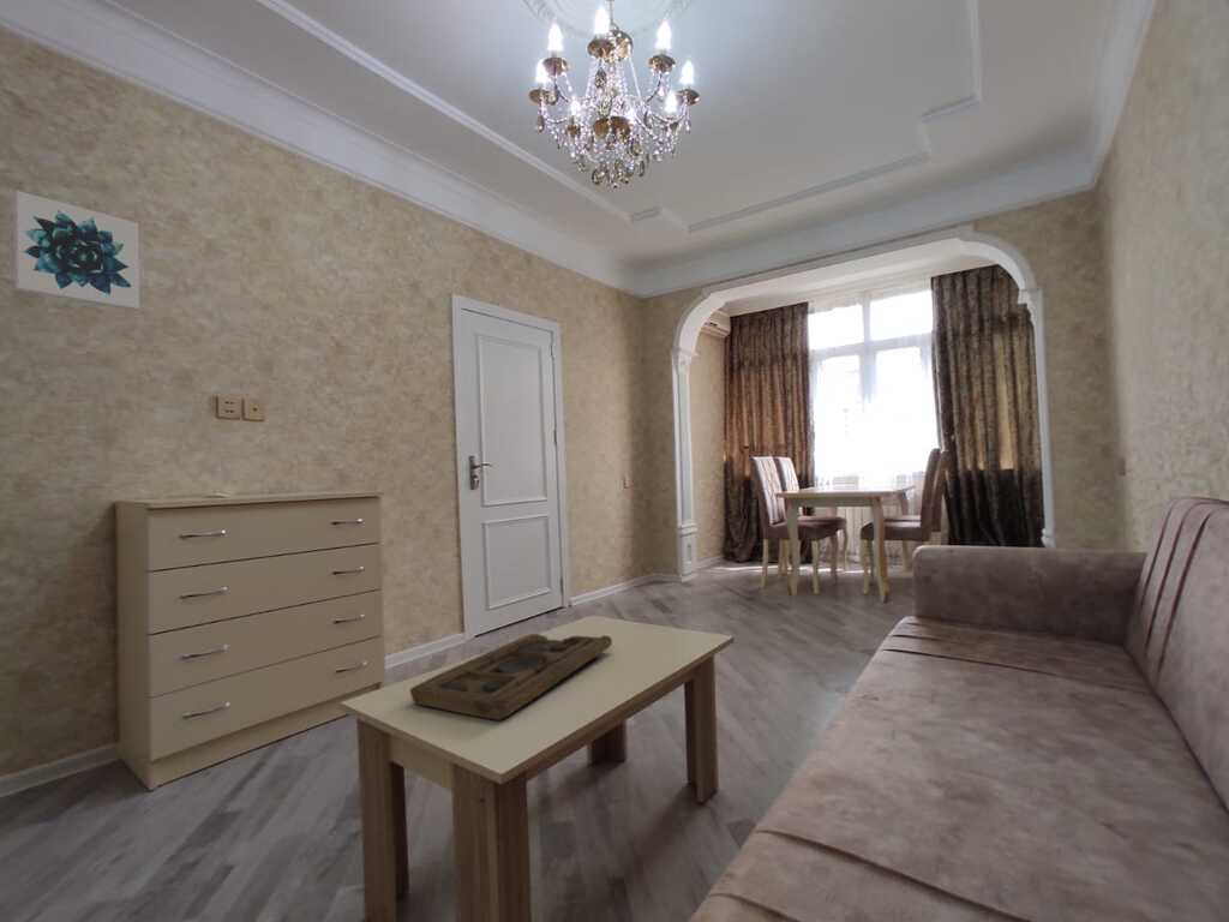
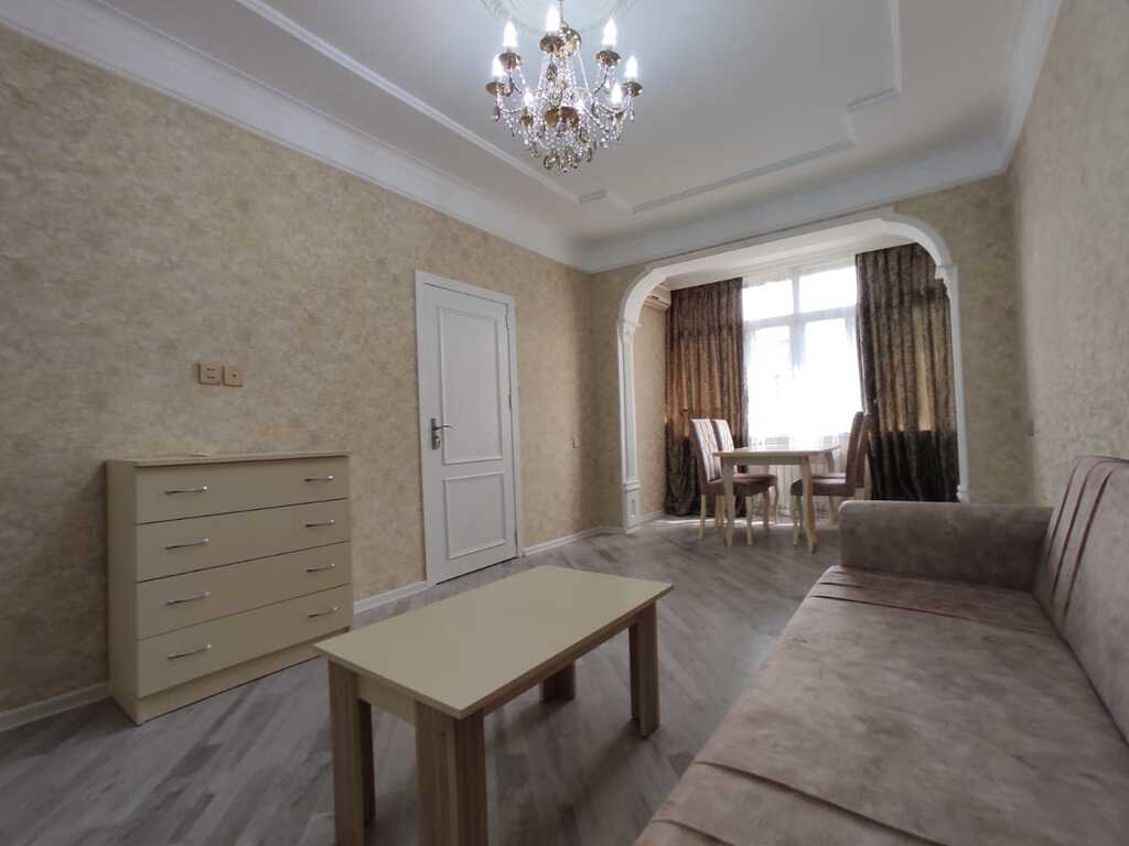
- decorative tray [409,633,613,722]
- wall art [13,190,140,312]
